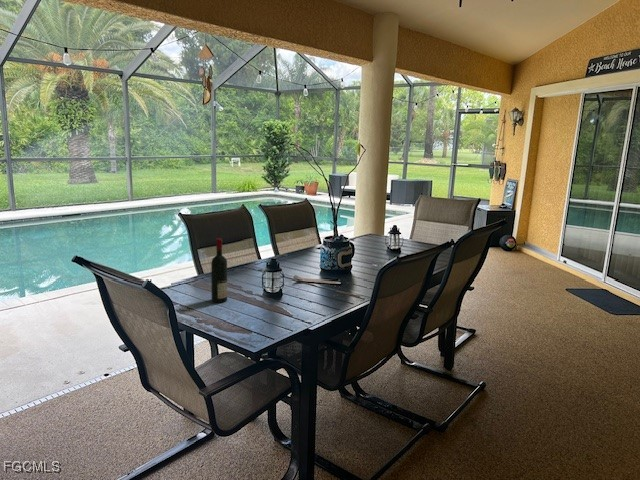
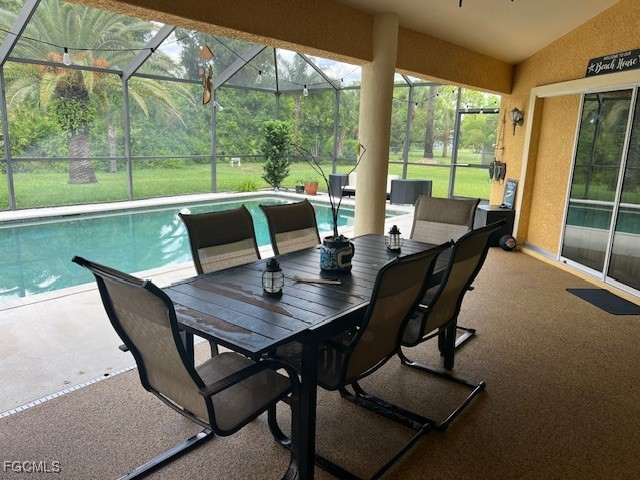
- alcohol [210,237,228,303]
